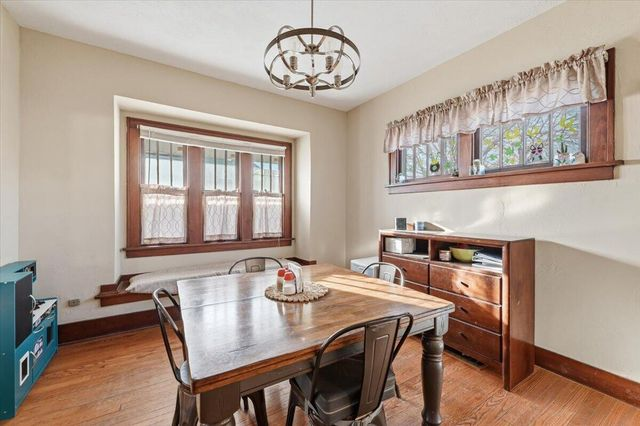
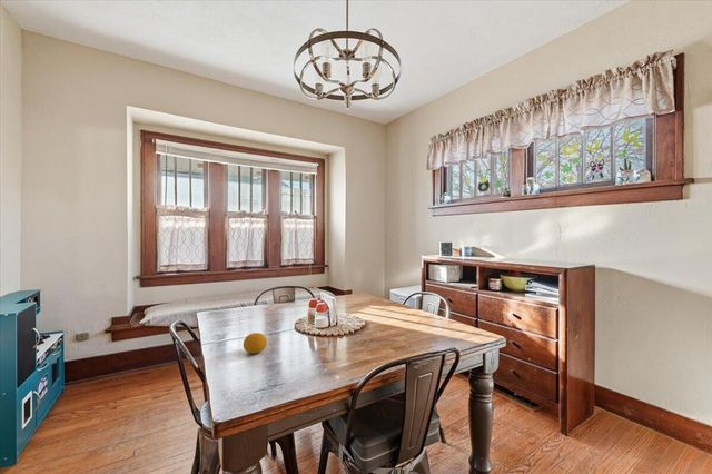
+ fruit [243,332,268,355]
